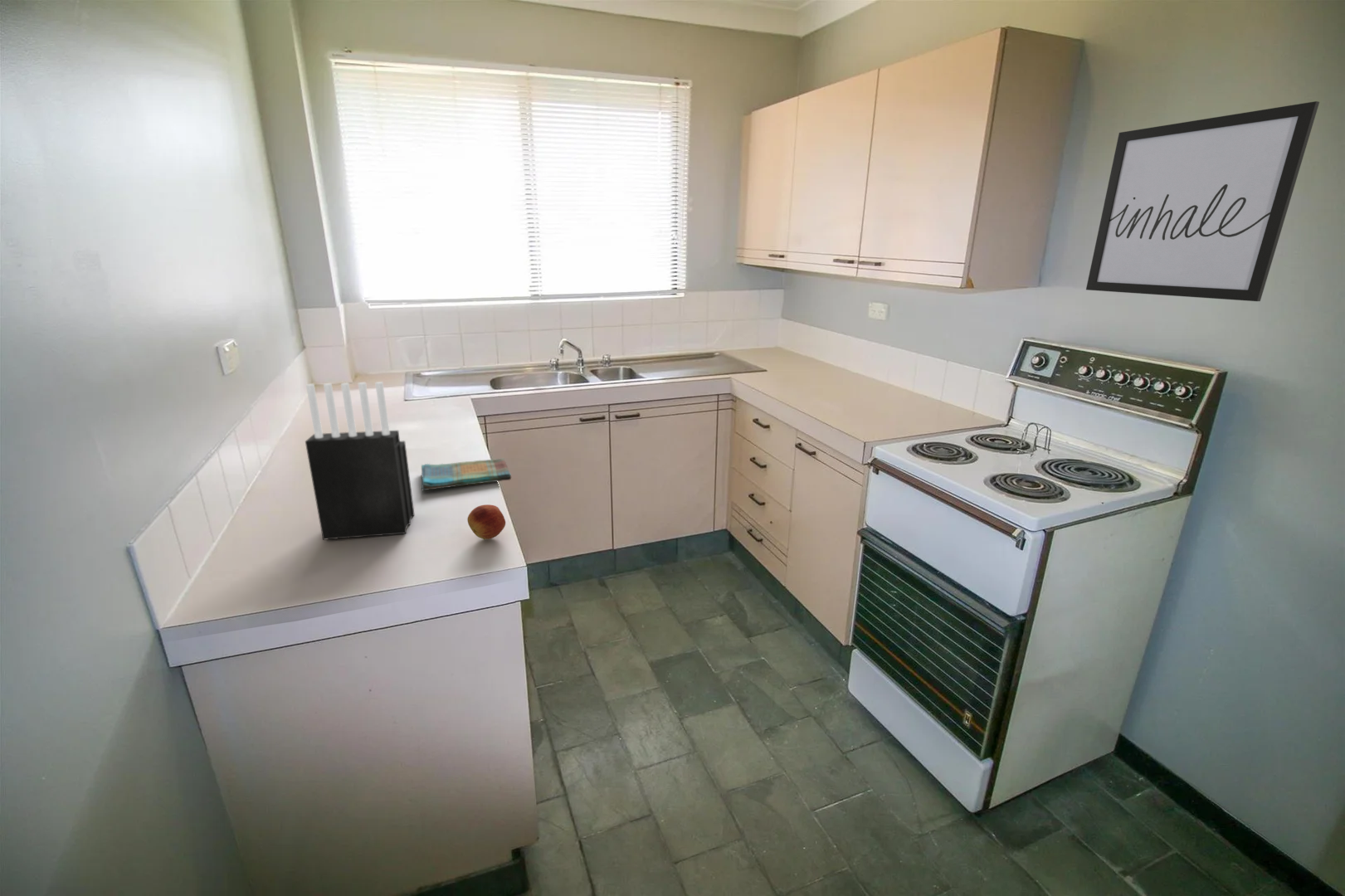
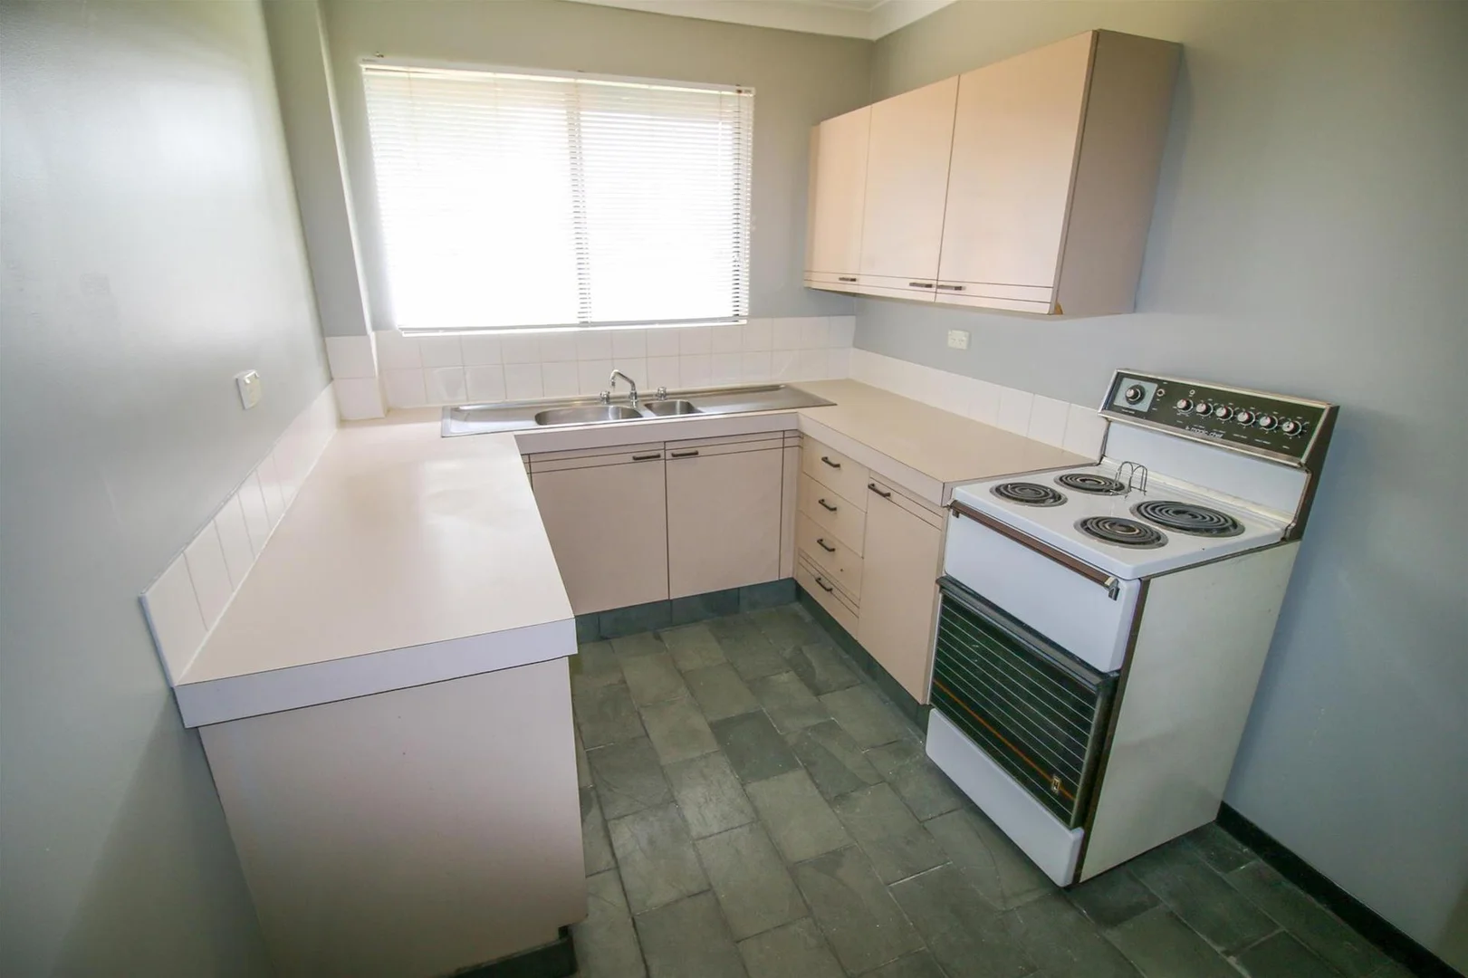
- dish towel [421,457,512,491]
- knife block [305,381,416,541]
- fruit [466,504,506,540]
- wall art [1085,100,1320,302]
